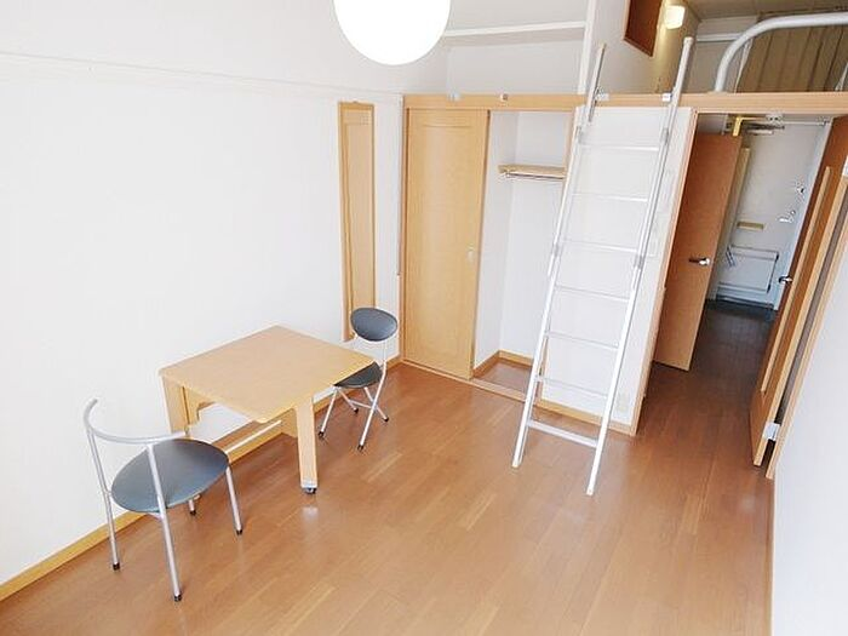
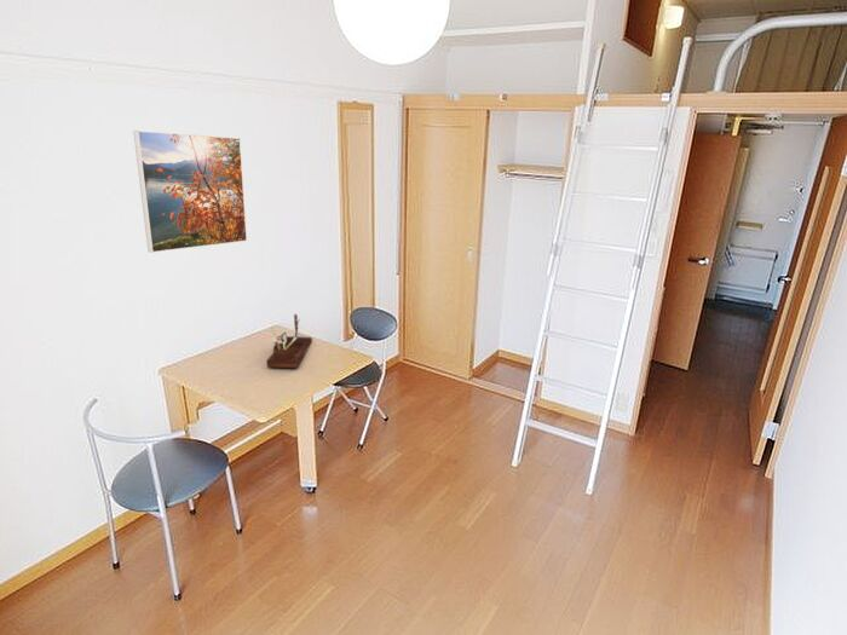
+ desk organizer [266,313,313,369]
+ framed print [132,129,248,254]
